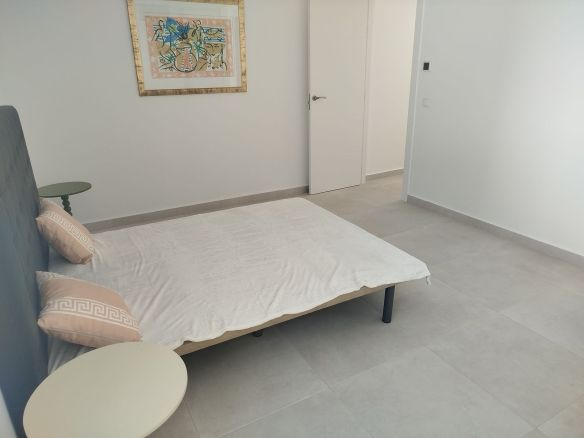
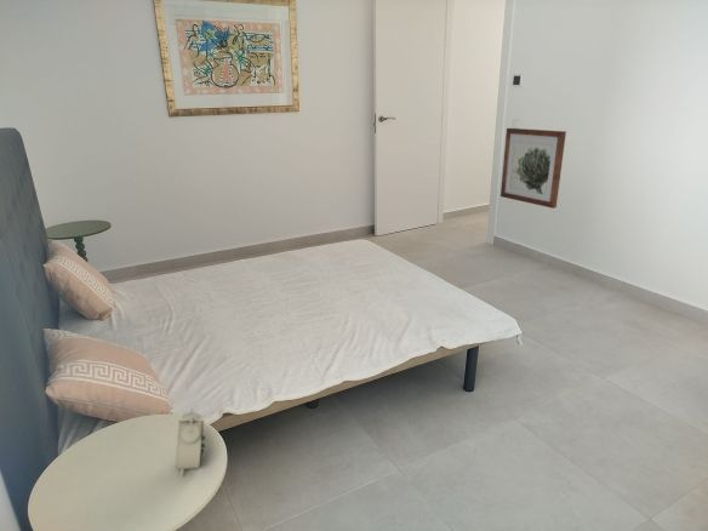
+ alarm clock [173,406,206,478]
+ wall art [499,127,567,210]
